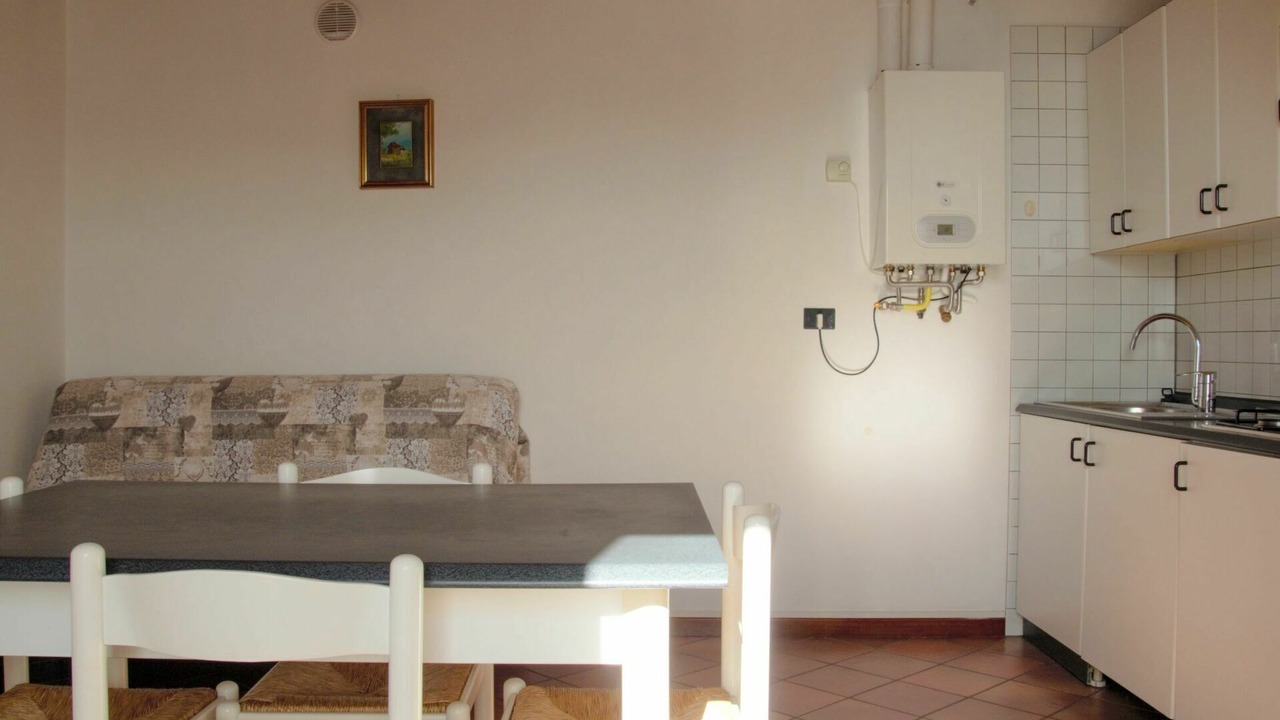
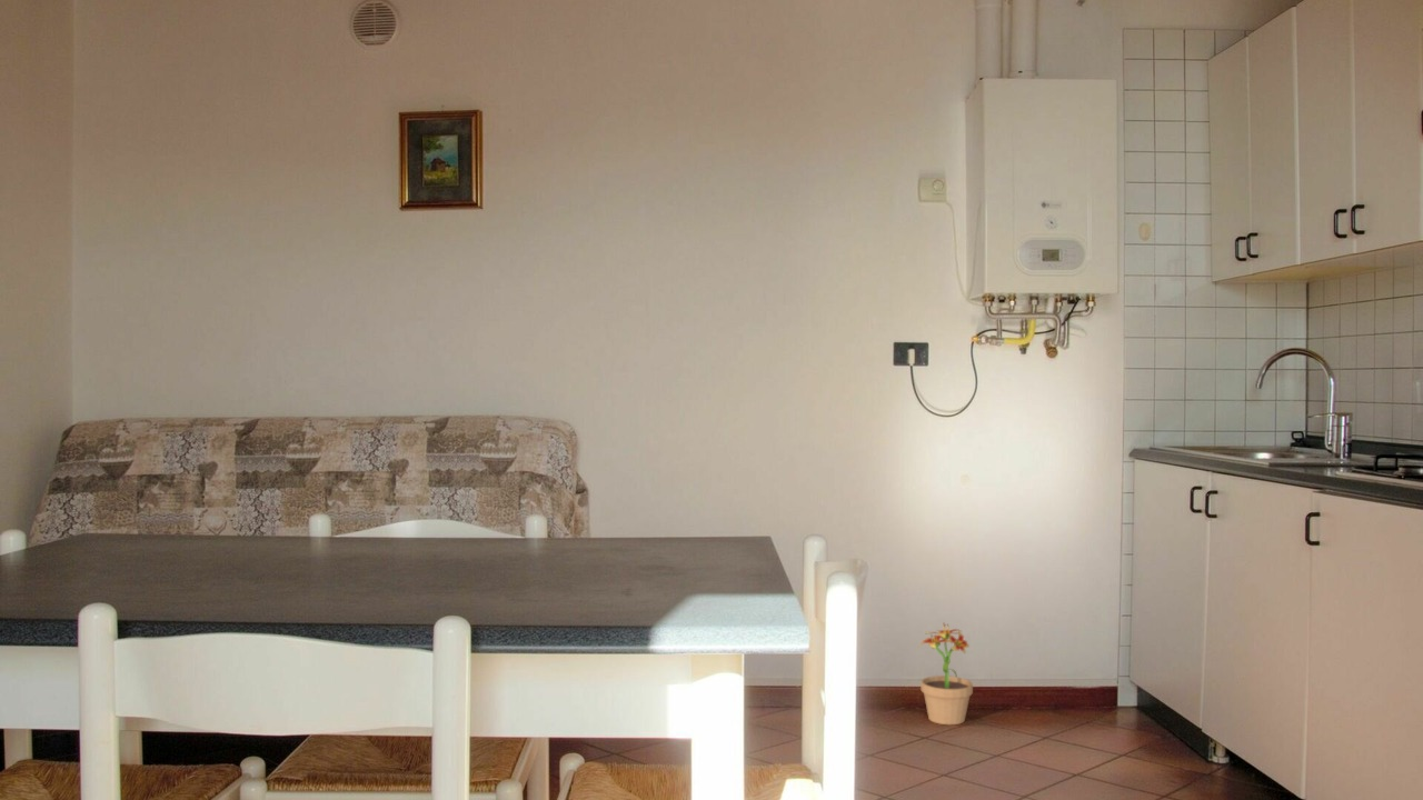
+ potted plant [917,622,974,726]
